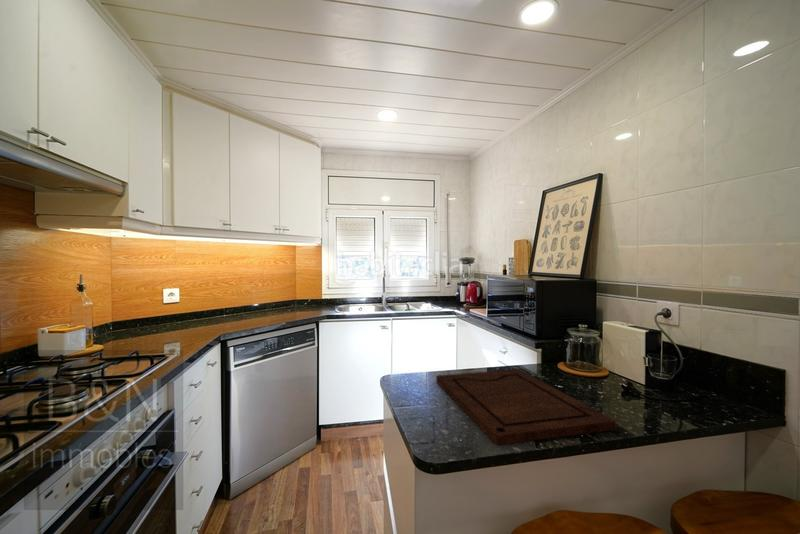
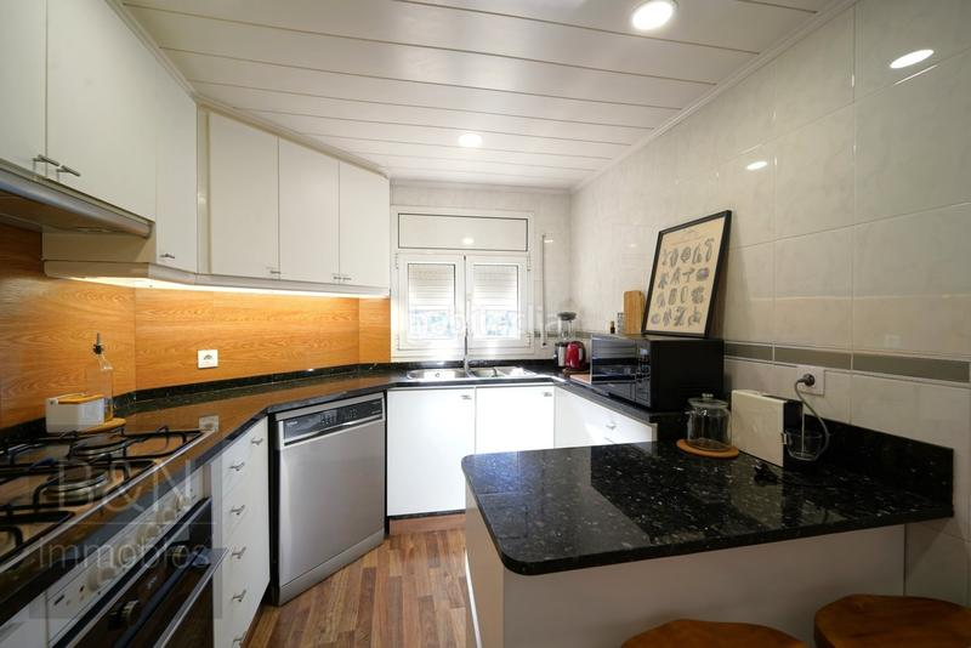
- cutting board [435,368,617,446]
